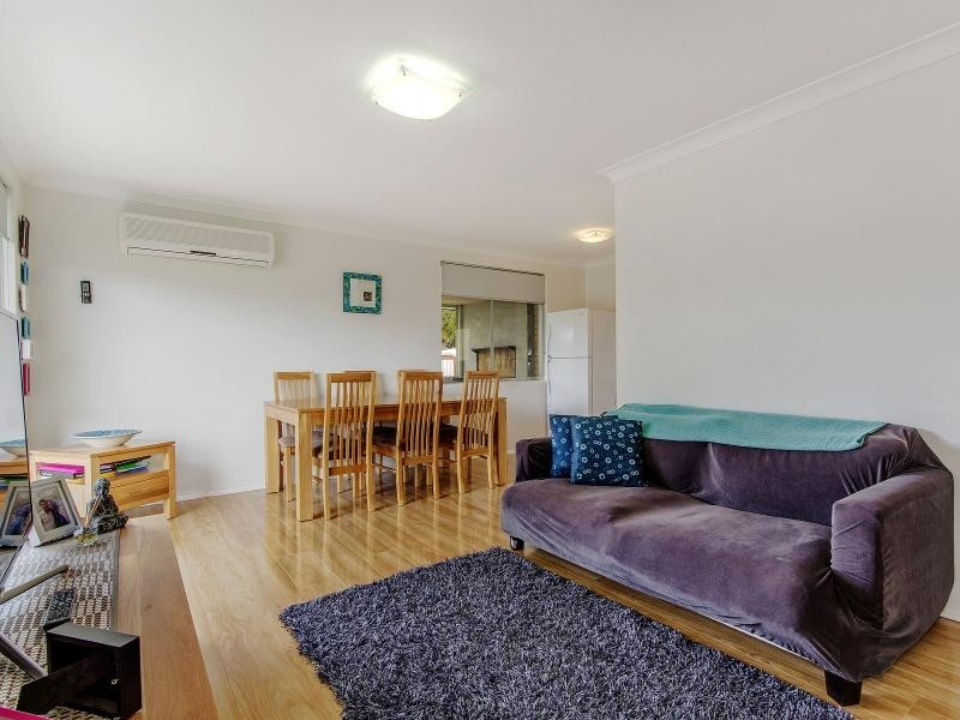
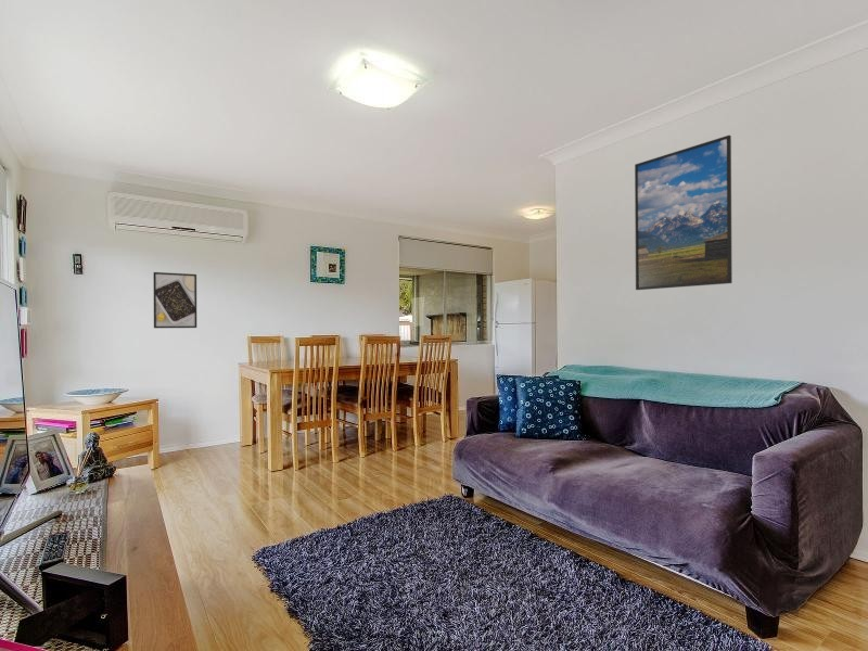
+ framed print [152,271,197,329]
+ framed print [634,135,733,291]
